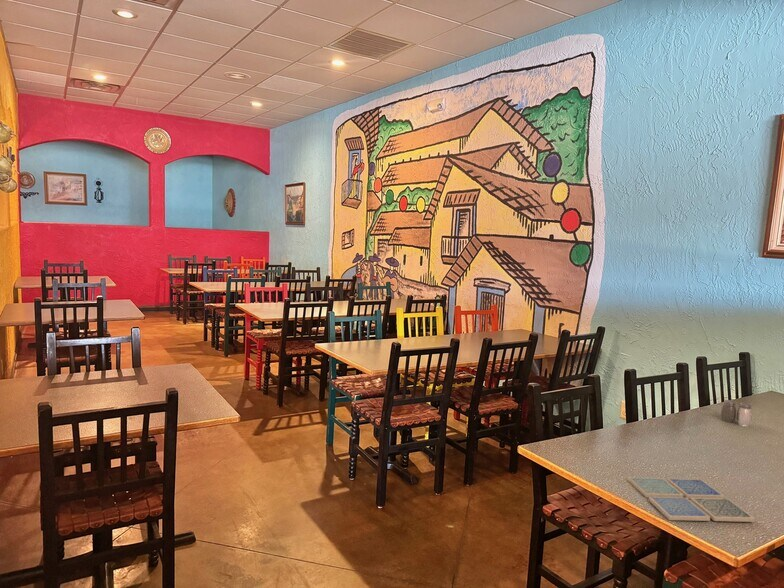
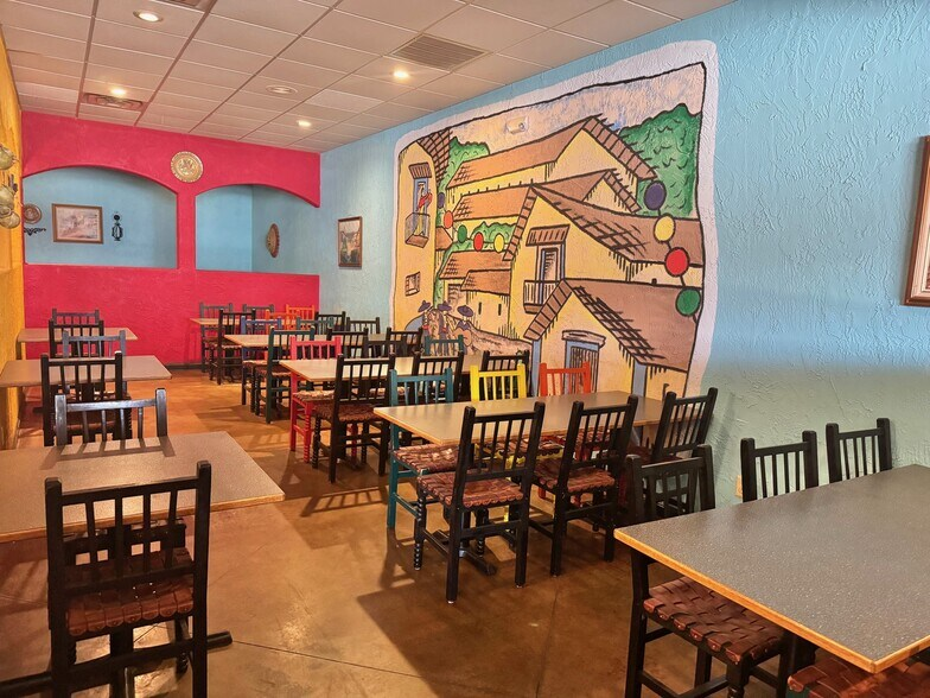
- drink coaster [627,477,756,523]
- salt and pepper shaker [720,399,753,427]
